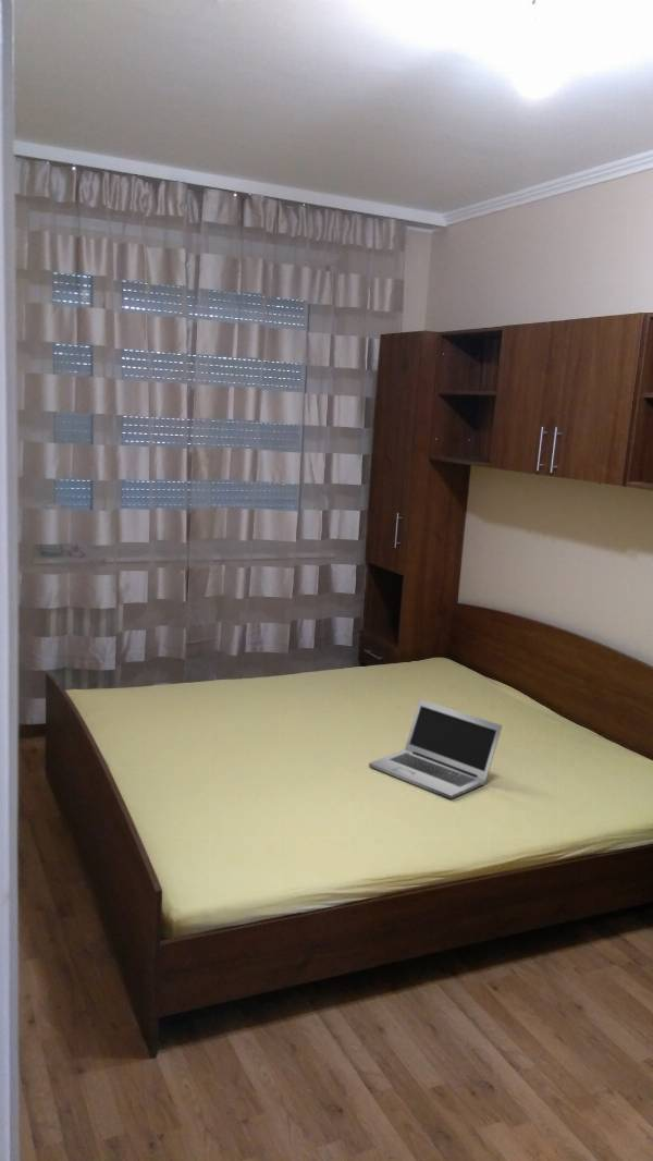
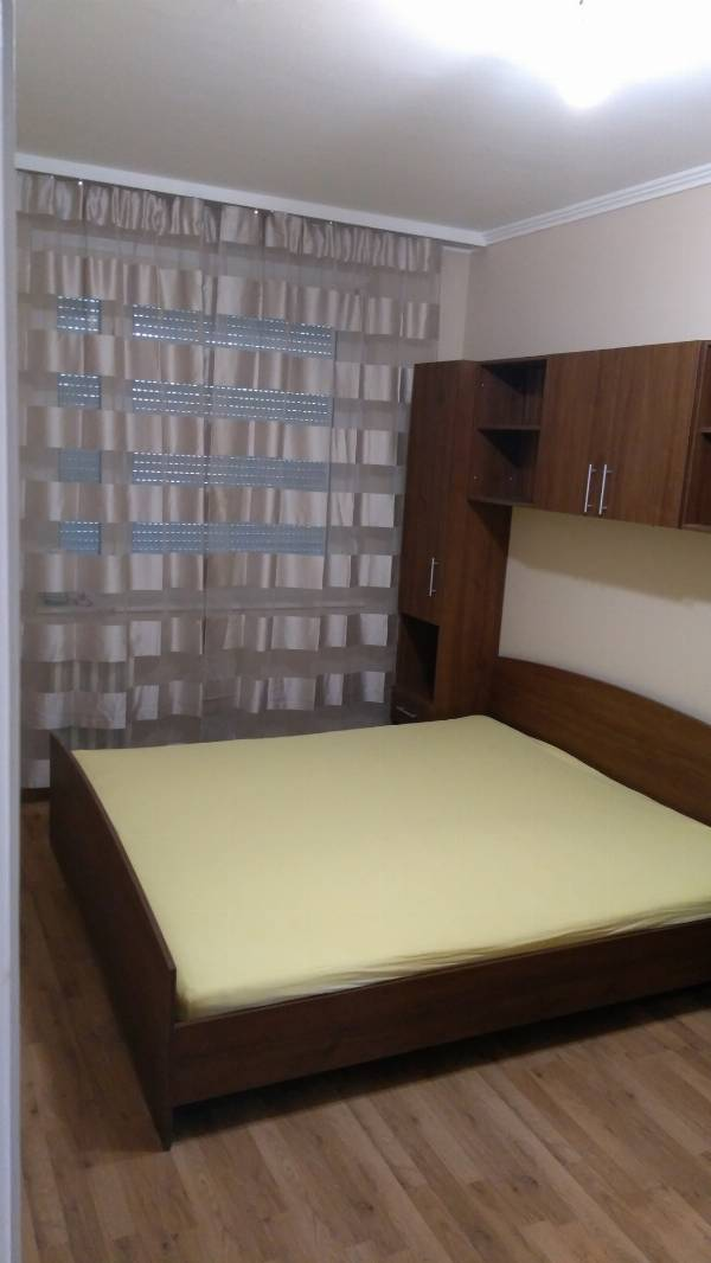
- laptop [368,698,503,801]
